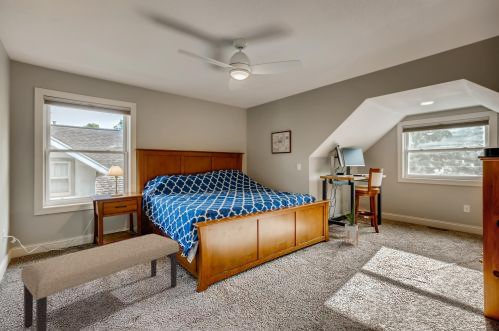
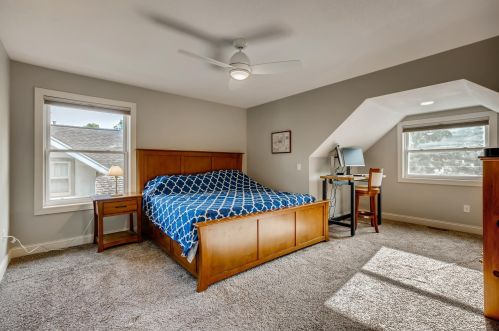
- bench [20,233,180,331]
- house plant [337,199,361,245]
